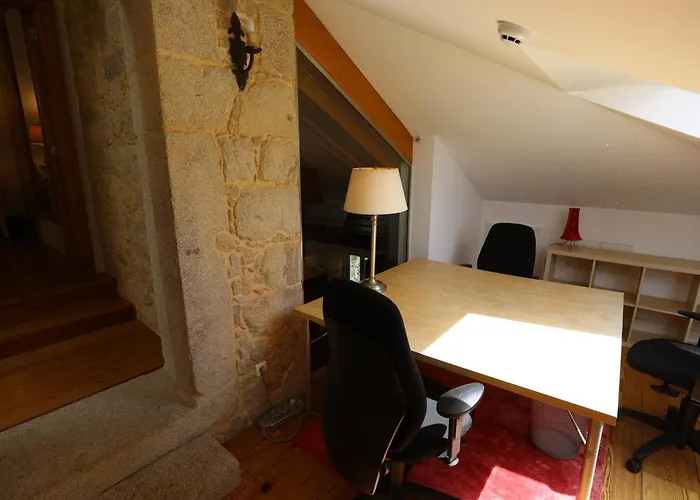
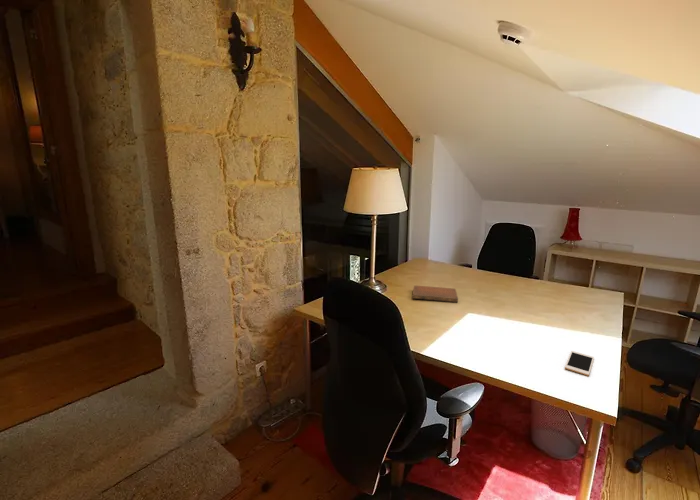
+ notebook [412,285,459,303]
+ cell phone [564,350,595,377]
